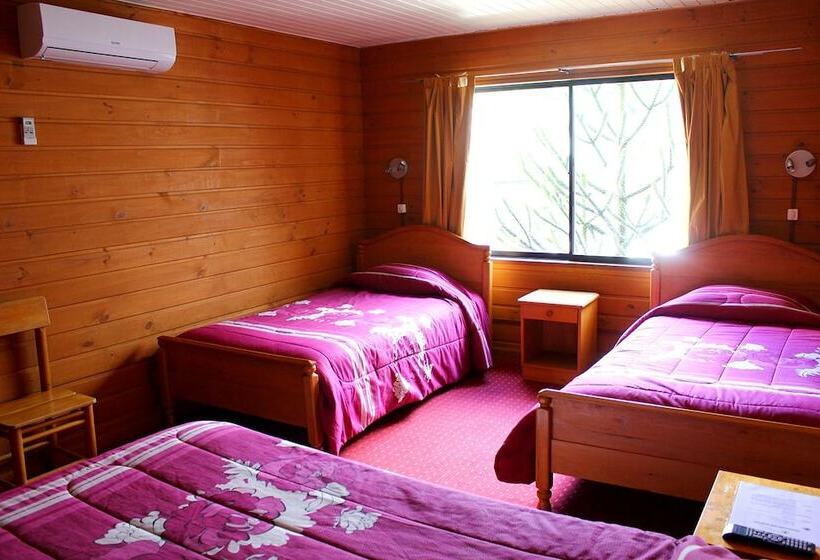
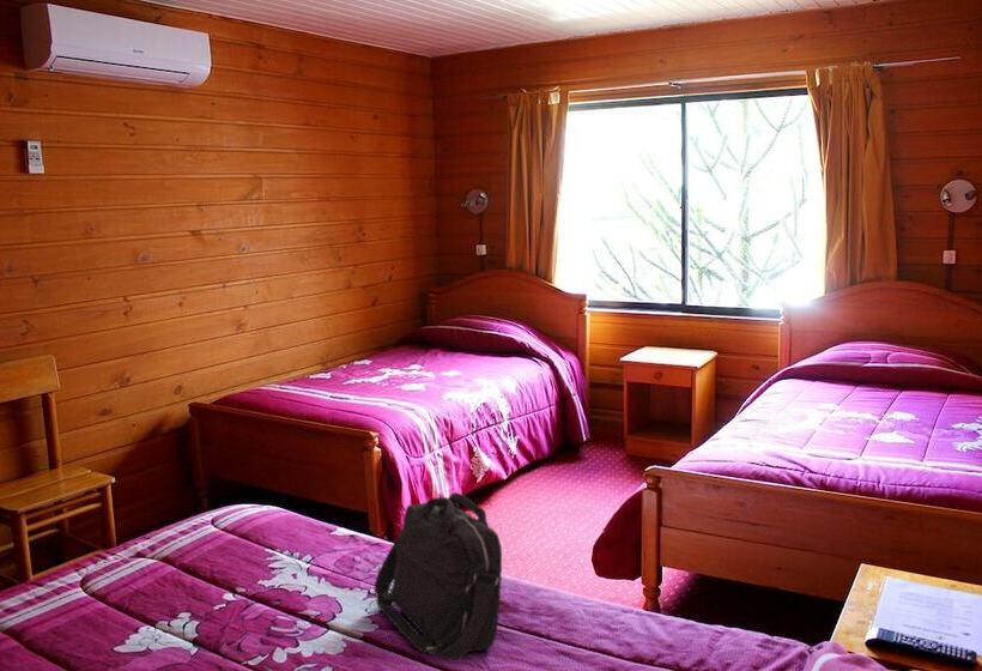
+ shoulder bag [374,491,503,661]
